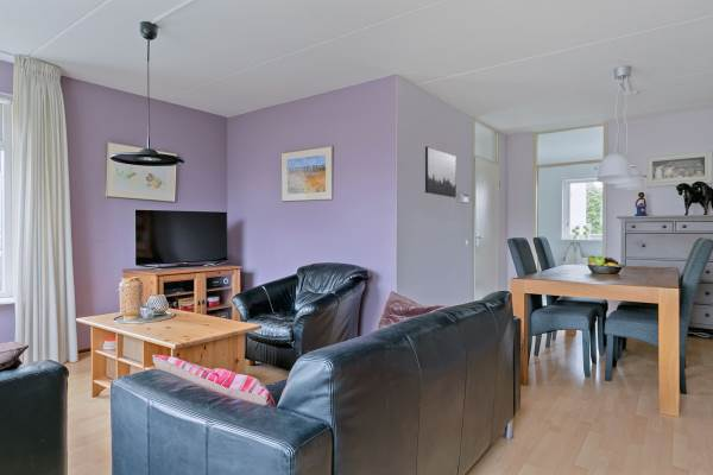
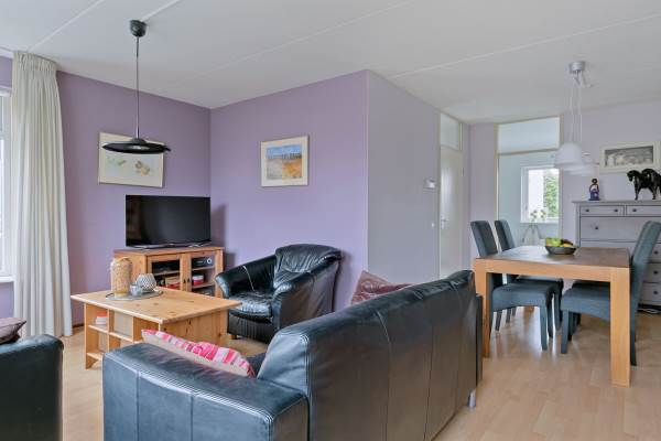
- wall art [424,145,458,198]
